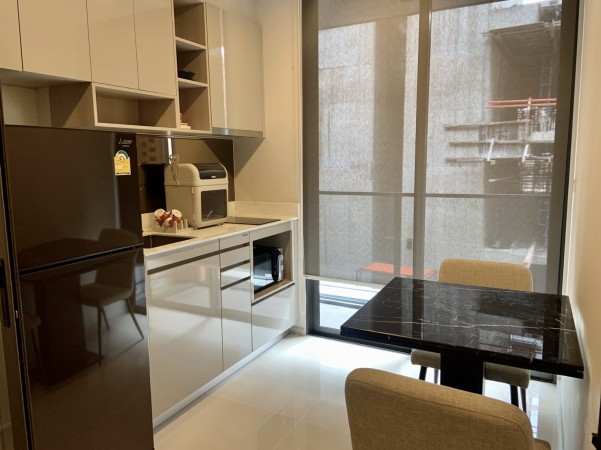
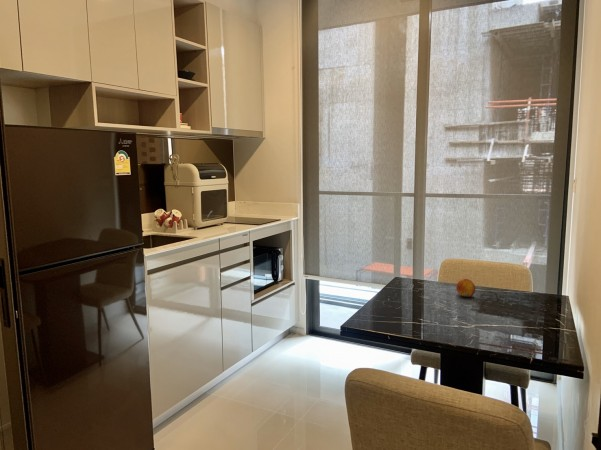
+ fruit [455,278,476,298]
